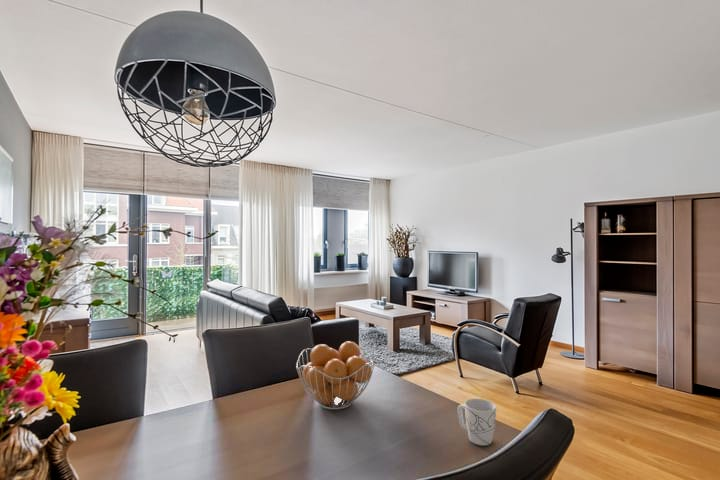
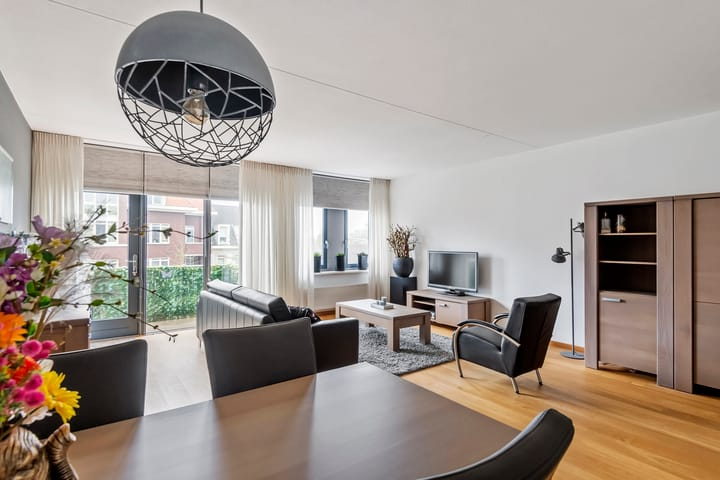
- mug [456,398,497,447]
- fruit basket [295,340,376,411]
